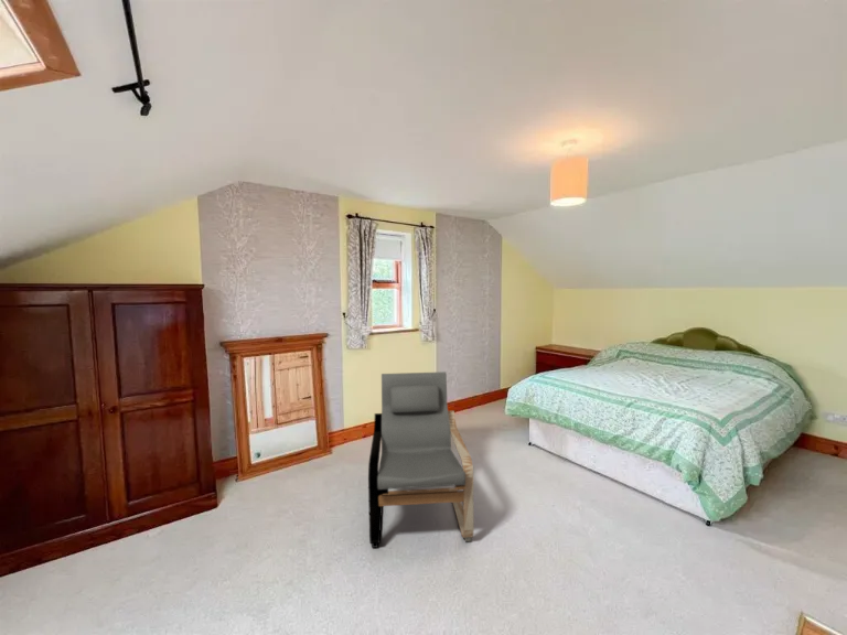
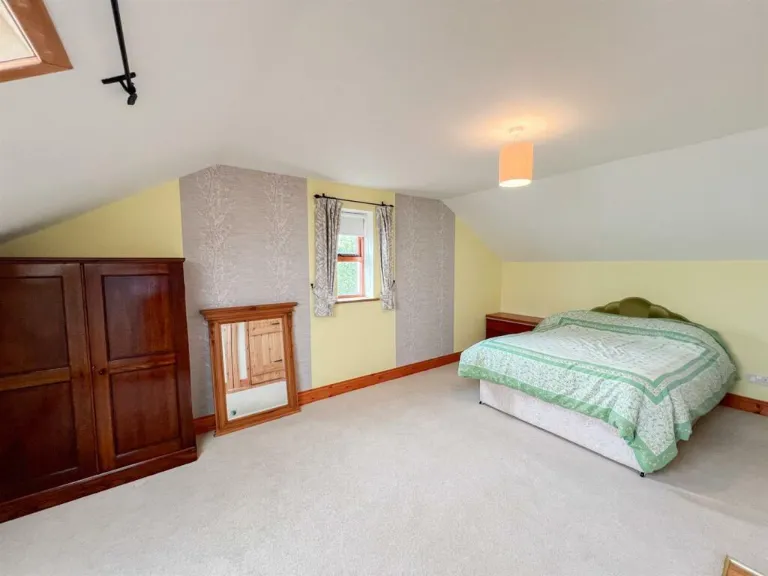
- armchair [367,370,475,549]
